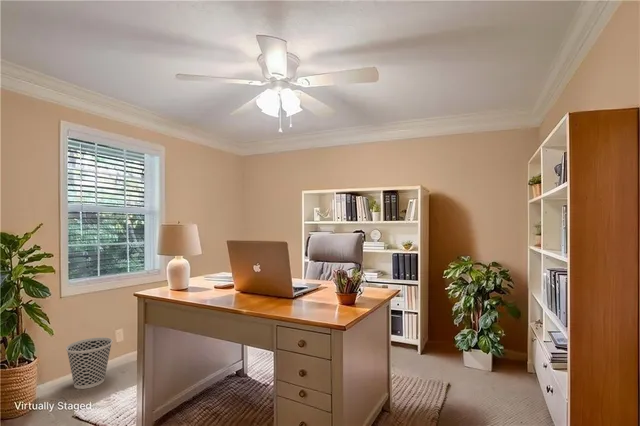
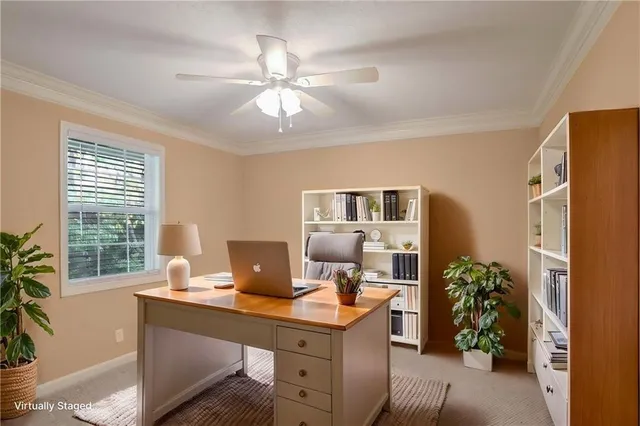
- wastebasket [65,336,114,390]
